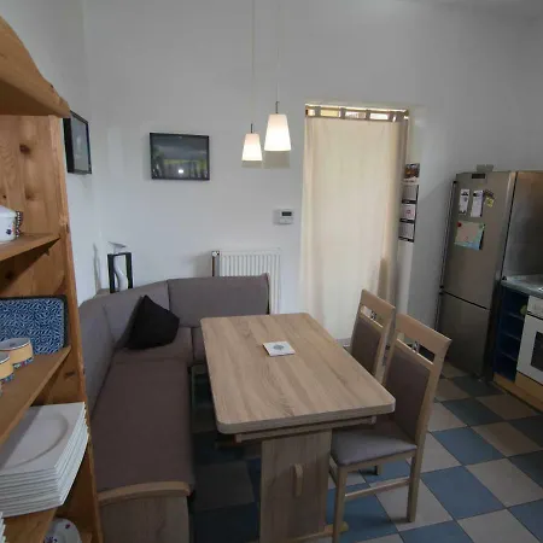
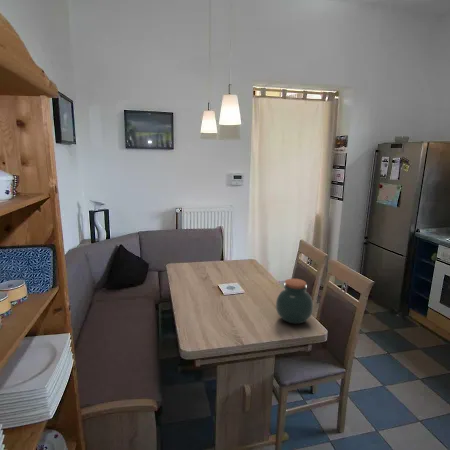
+ jar [275,278,314,324]
